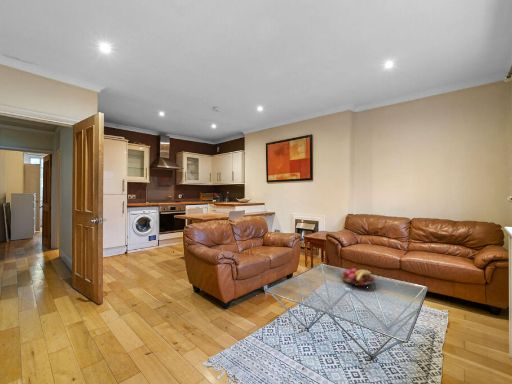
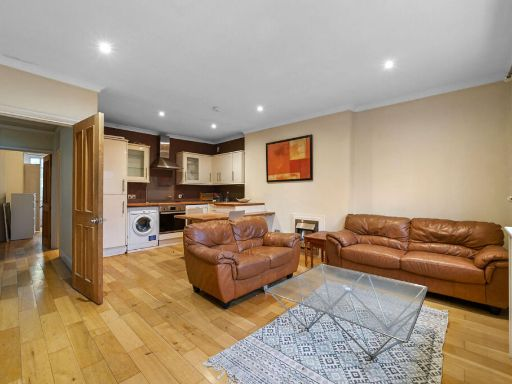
- fruit basket [339,267,376,288]
